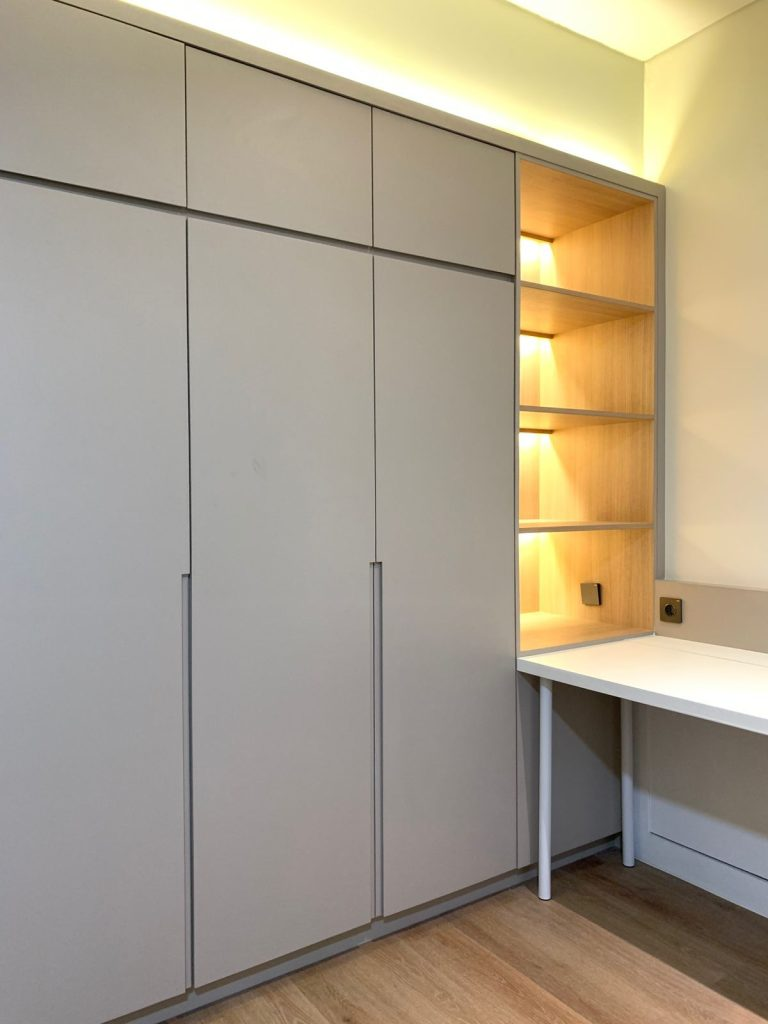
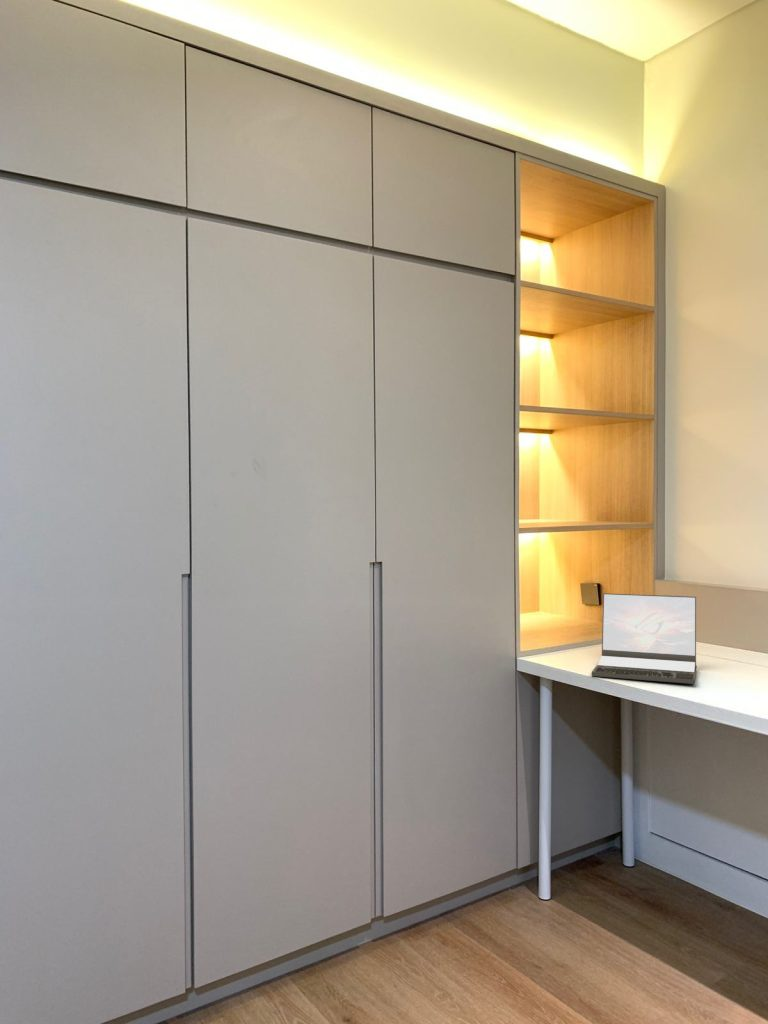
+ laptop [591,592,698,685]
